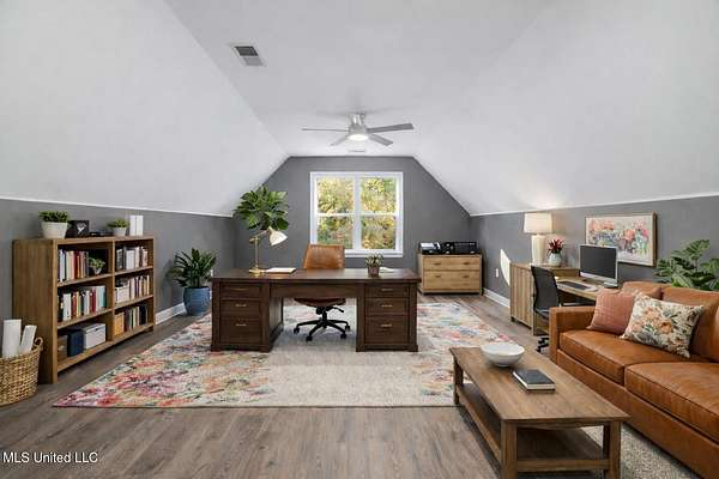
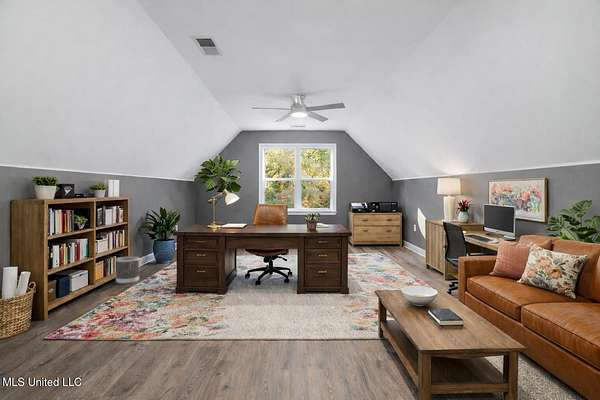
+ wastebasket [115,255,140,285]
